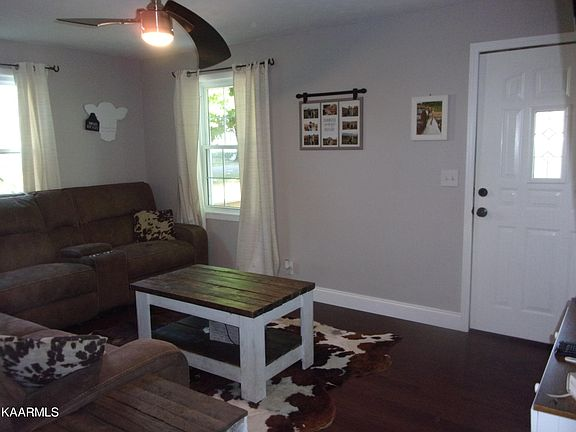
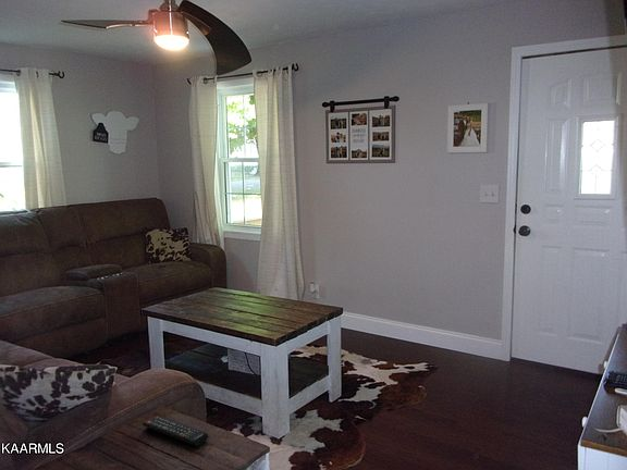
+ remote control [142,415,209,447]
